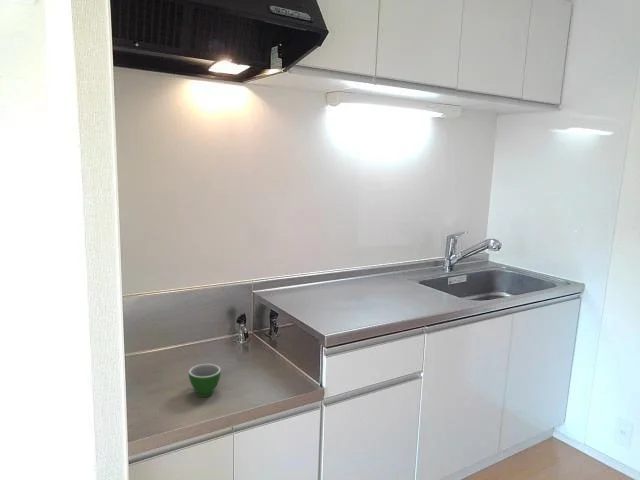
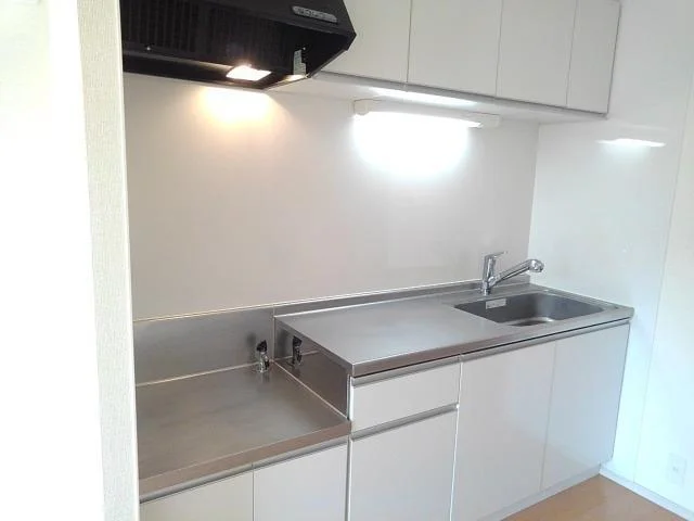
- teacup [188,363,222,398]
